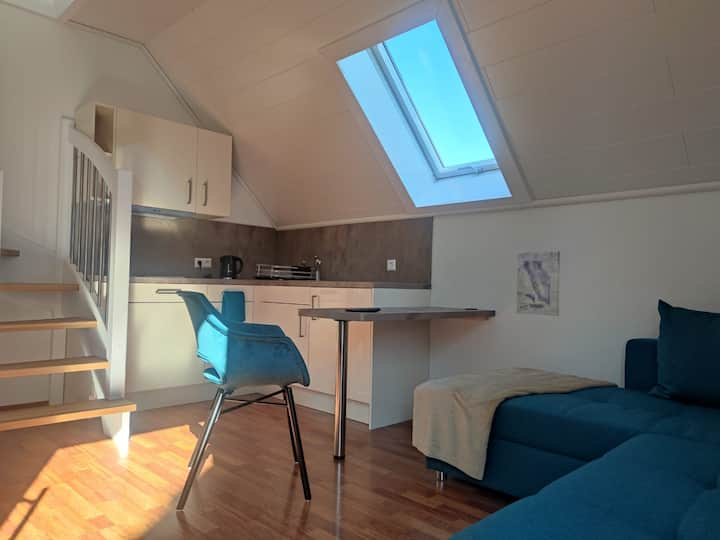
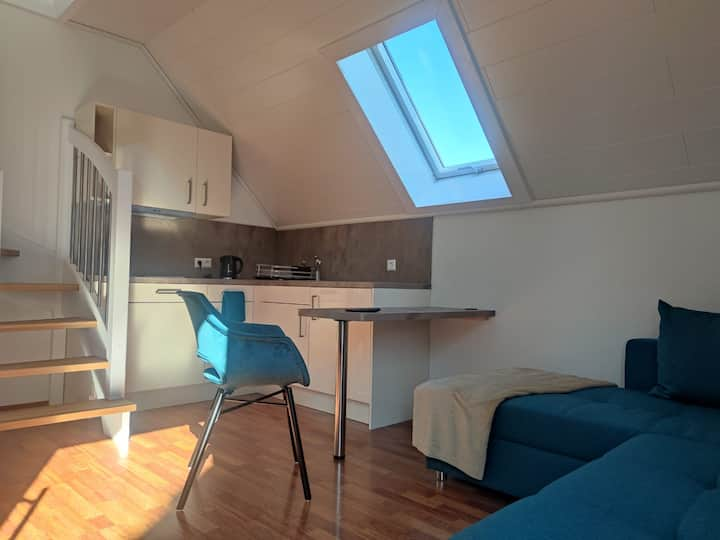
- wall art [516,250,561,317]
